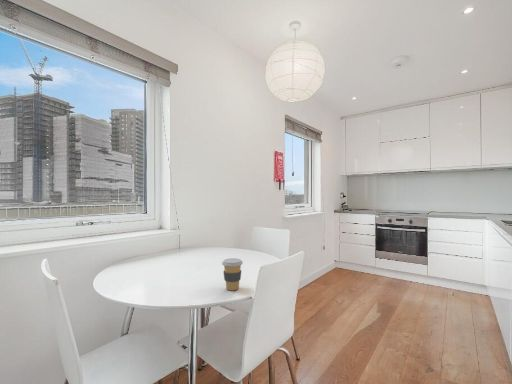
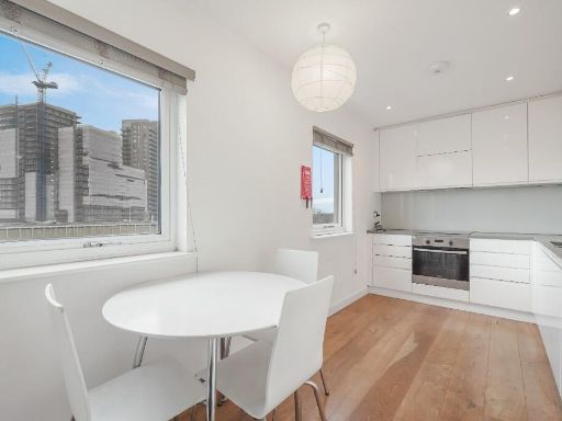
- coffee cup [221,257,244,291]
